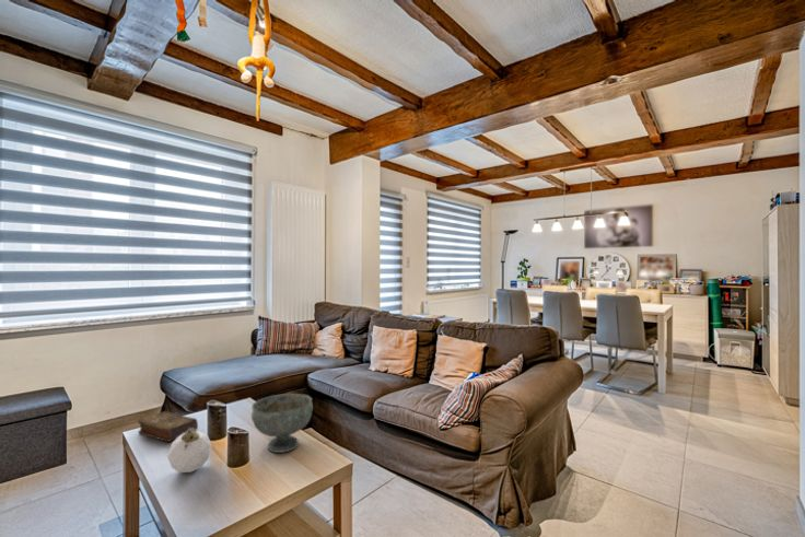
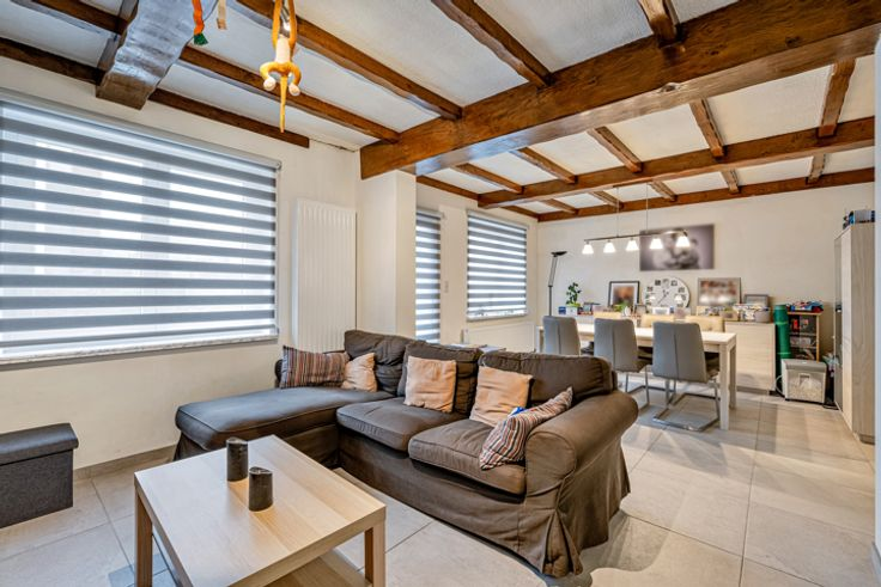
- decorative bowl [250,393,314,454]
- decorative egg [166,428,213,474]
- book [138,410,199,443]
